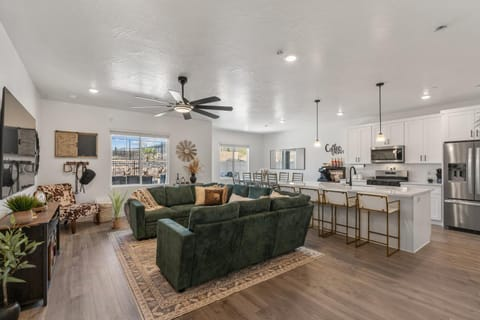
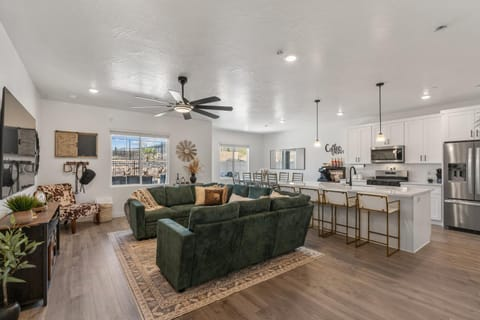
- house plant [107,186,129,229]
